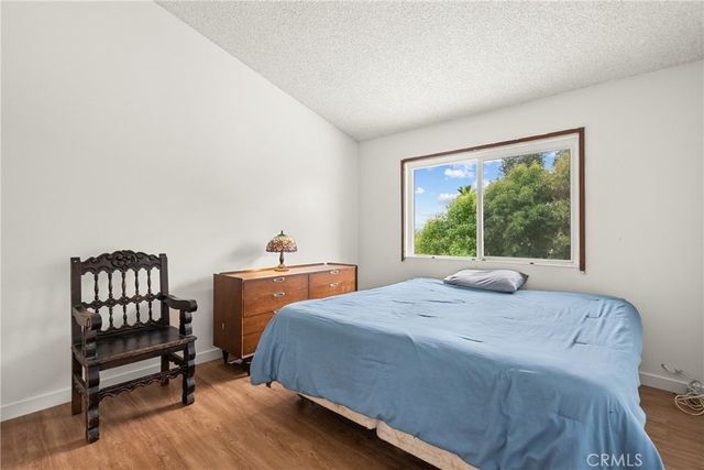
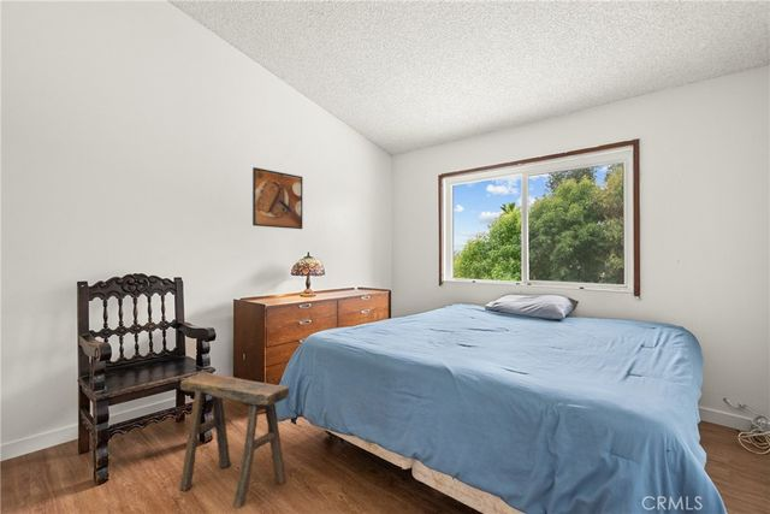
+ stool [179,371,291,509]
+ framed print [251,166,303,230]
